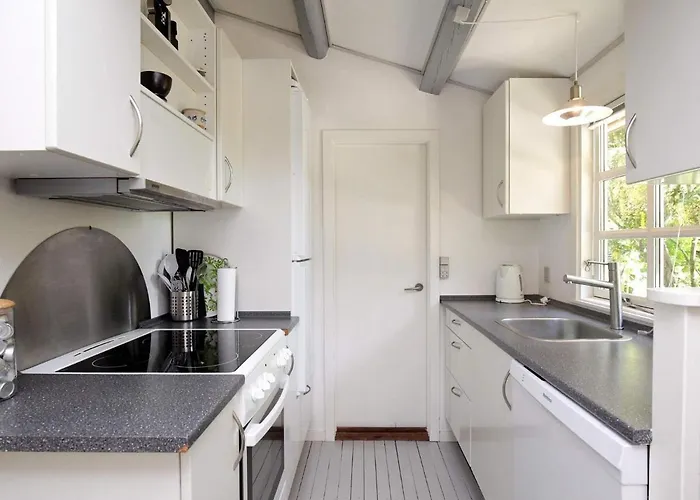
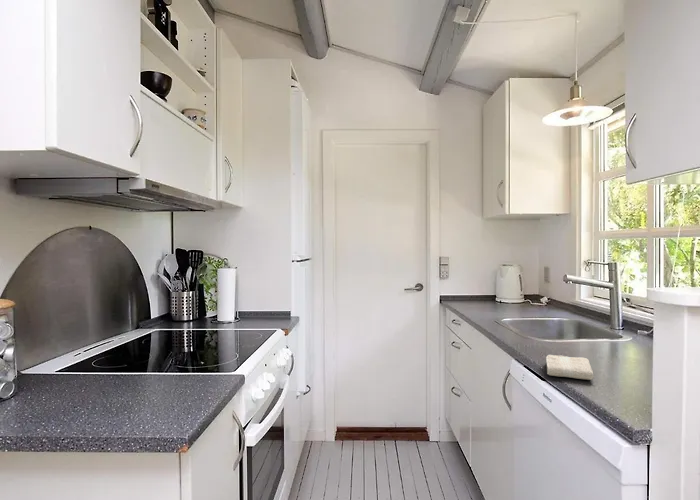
+ washcloth [545,354,595,381]
